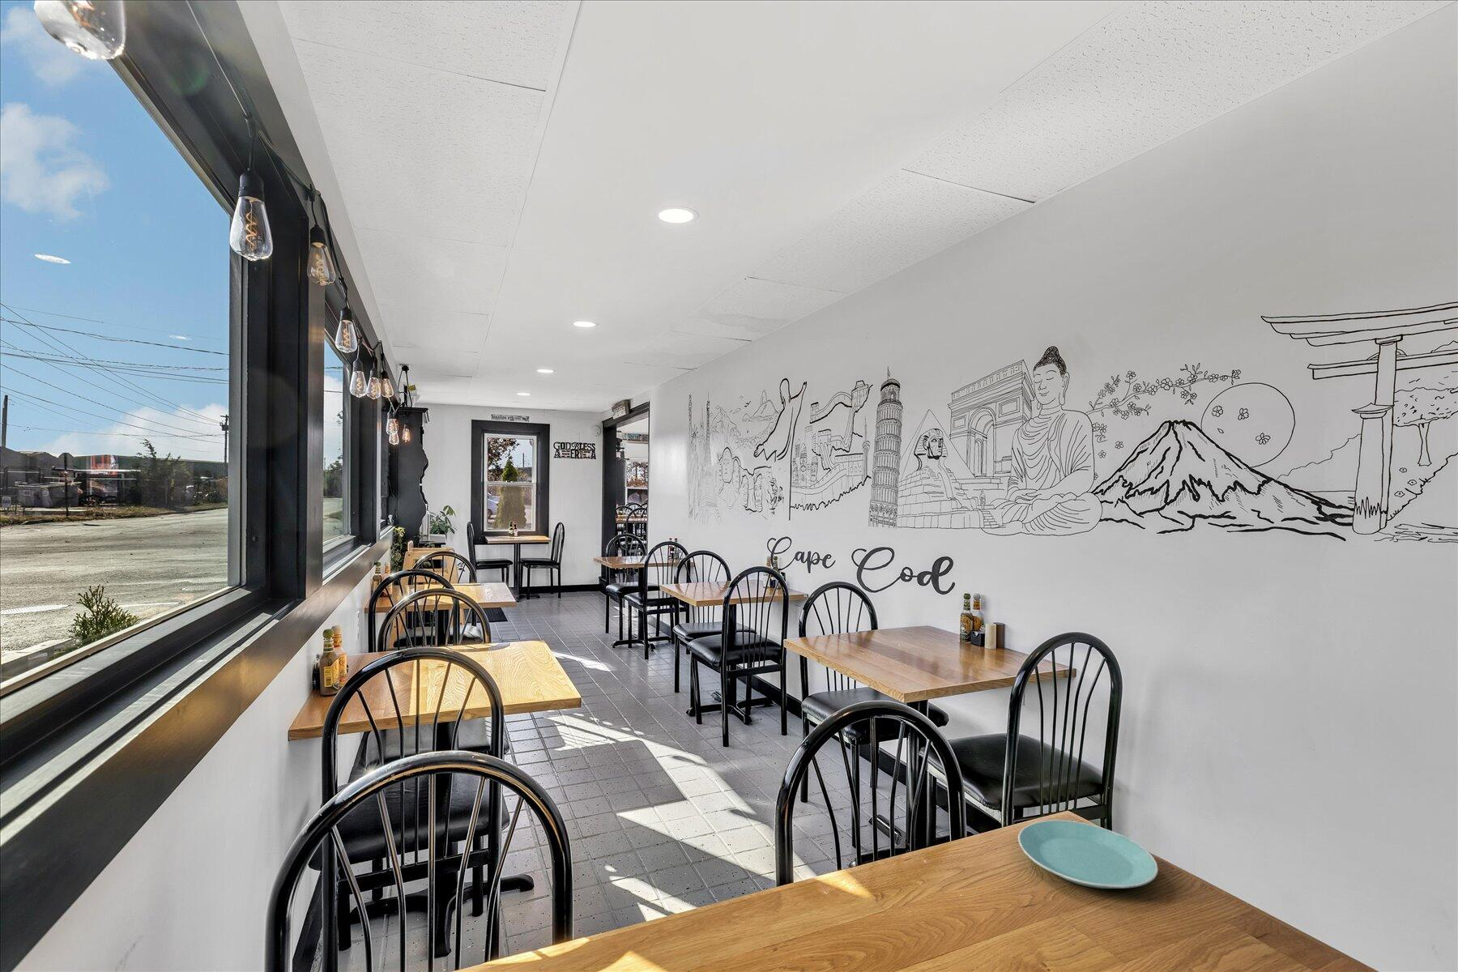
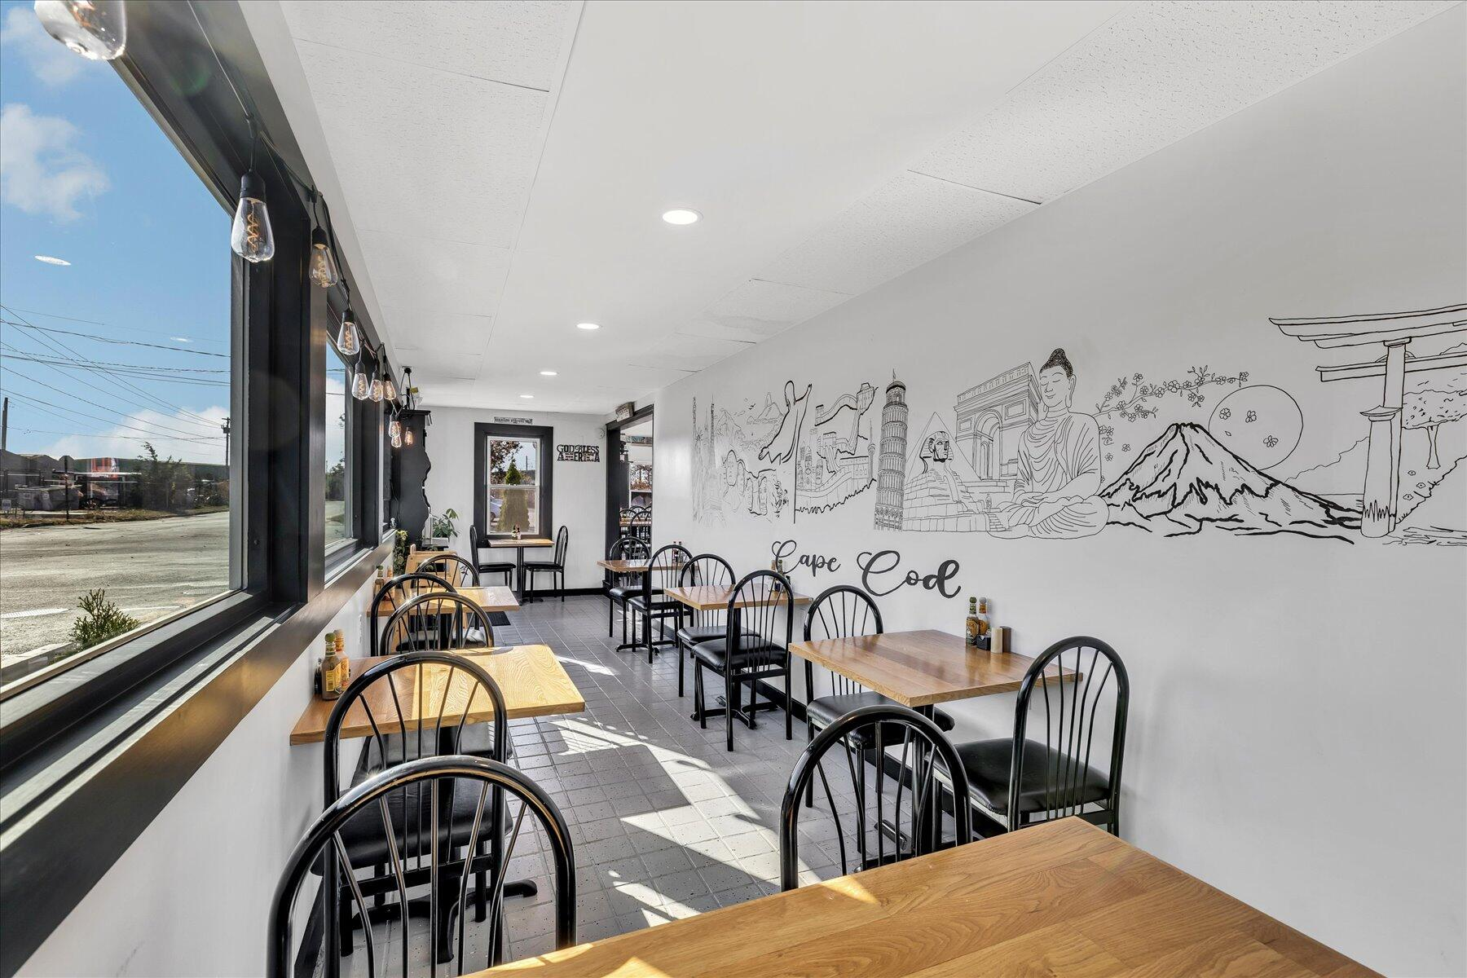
- plate [1018,819,1159,890]
